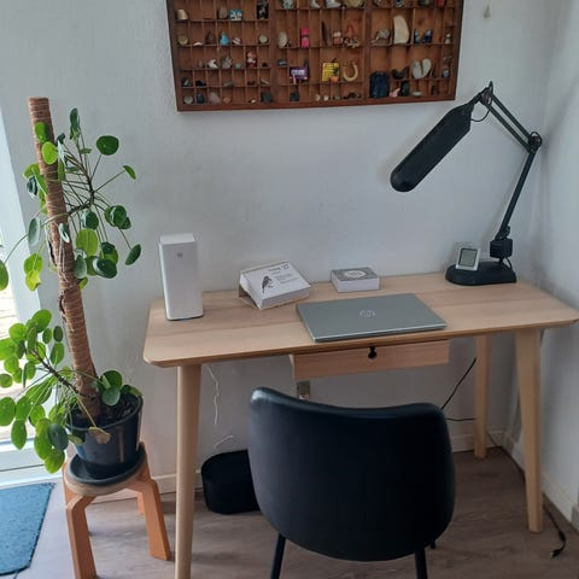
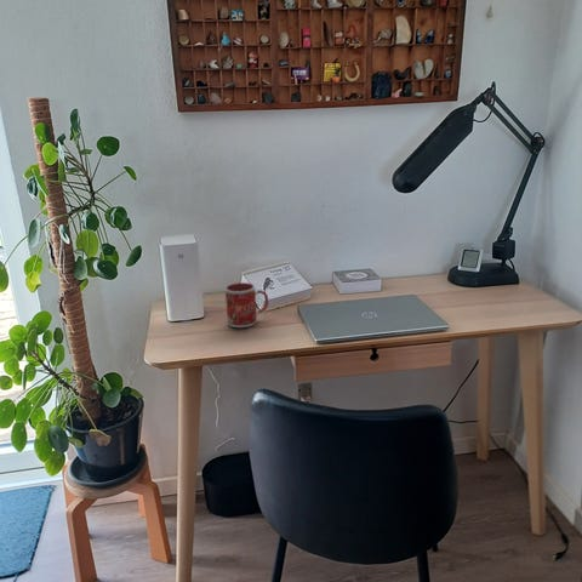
+ mug [224,281,269,329]
